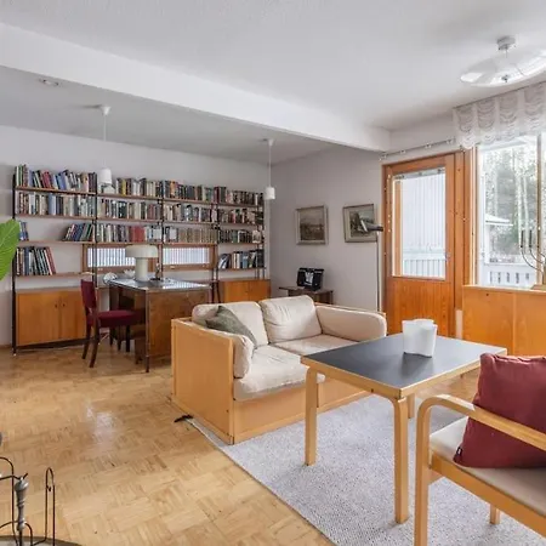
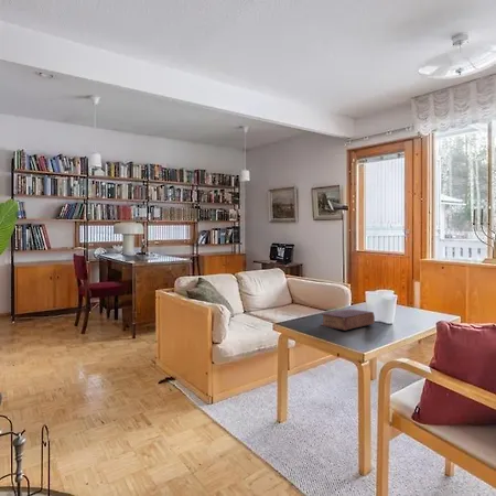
+ book [320,308,376,331]
